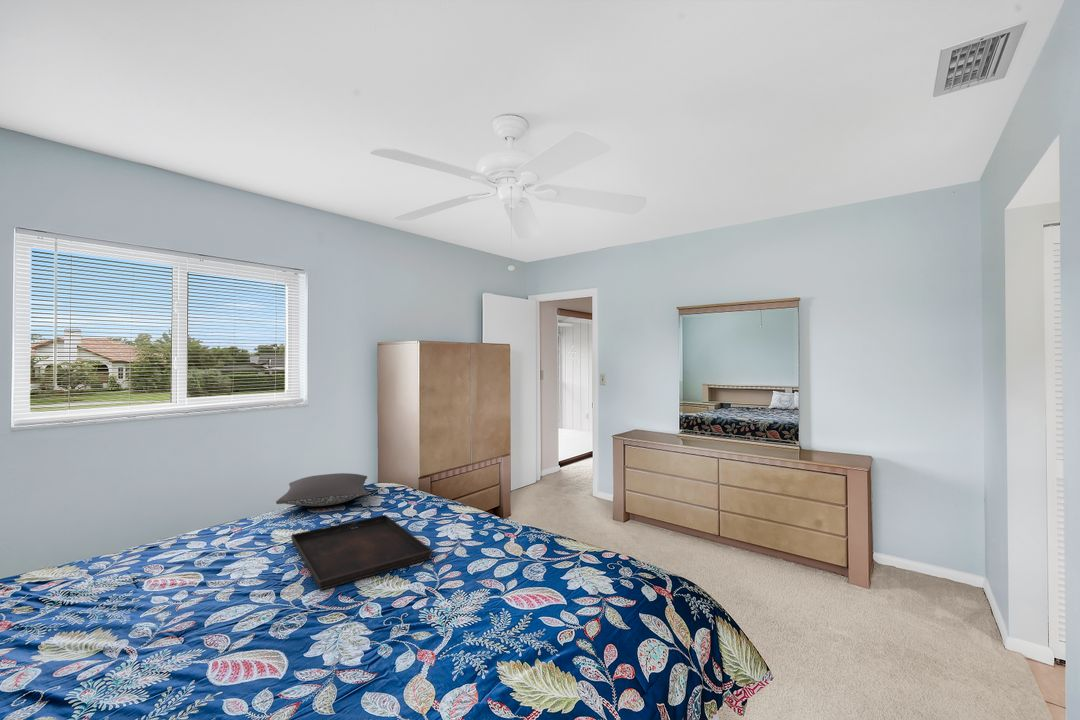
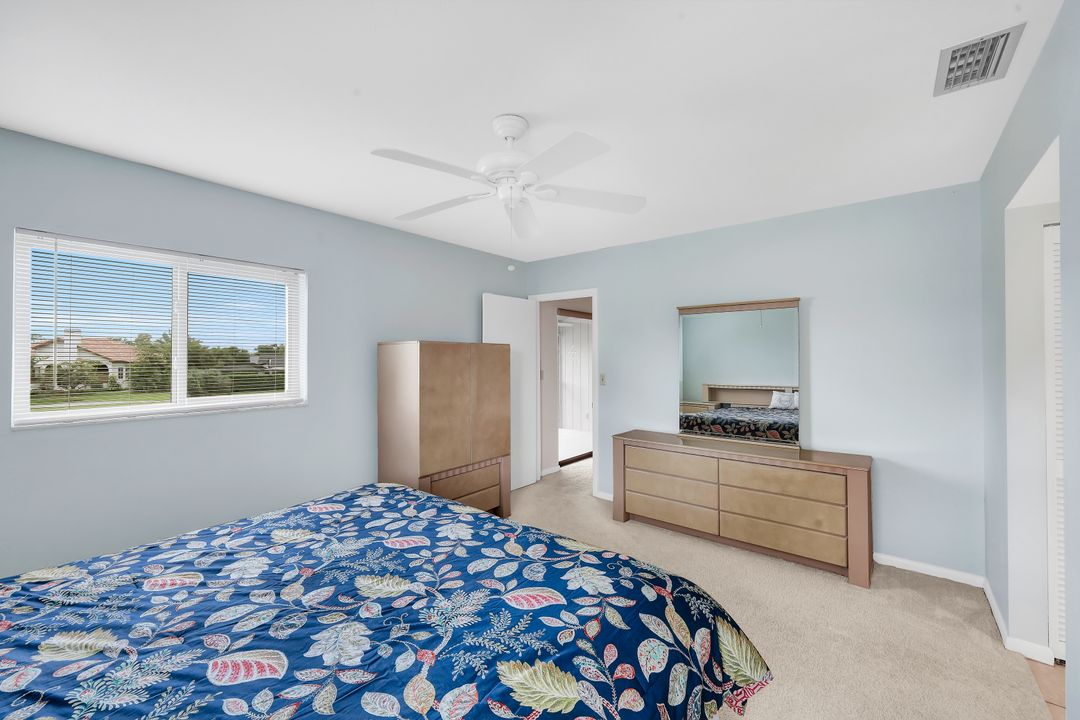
- pillow [275,472,369,507]
- serving tray [290,514,433,591]
